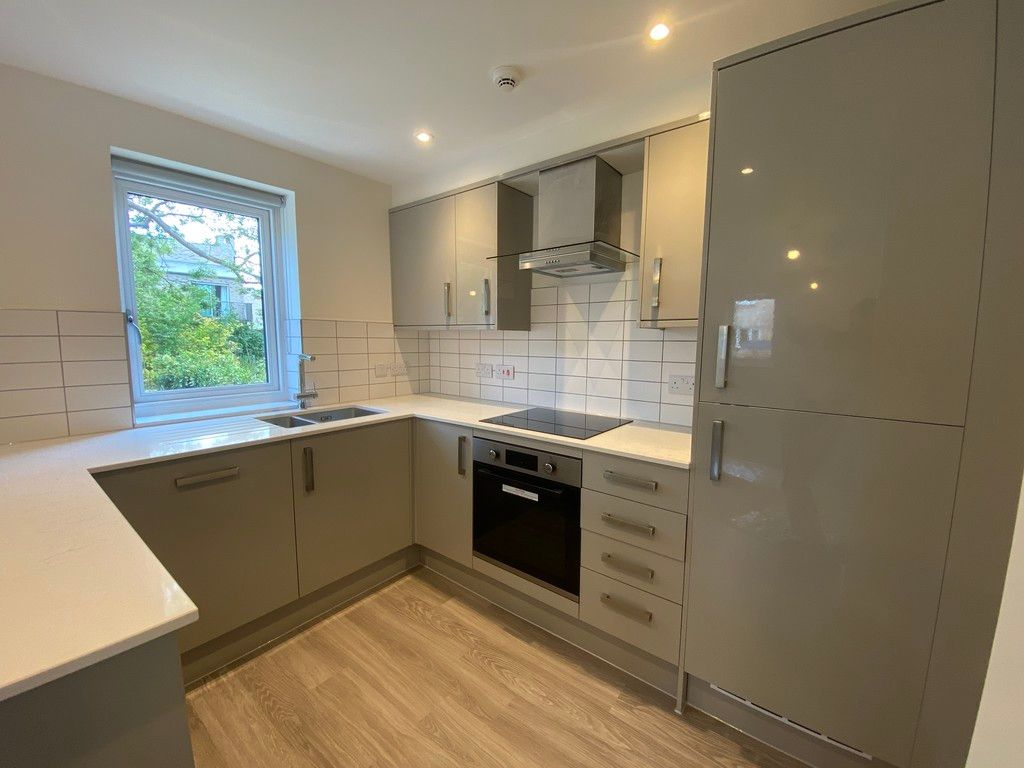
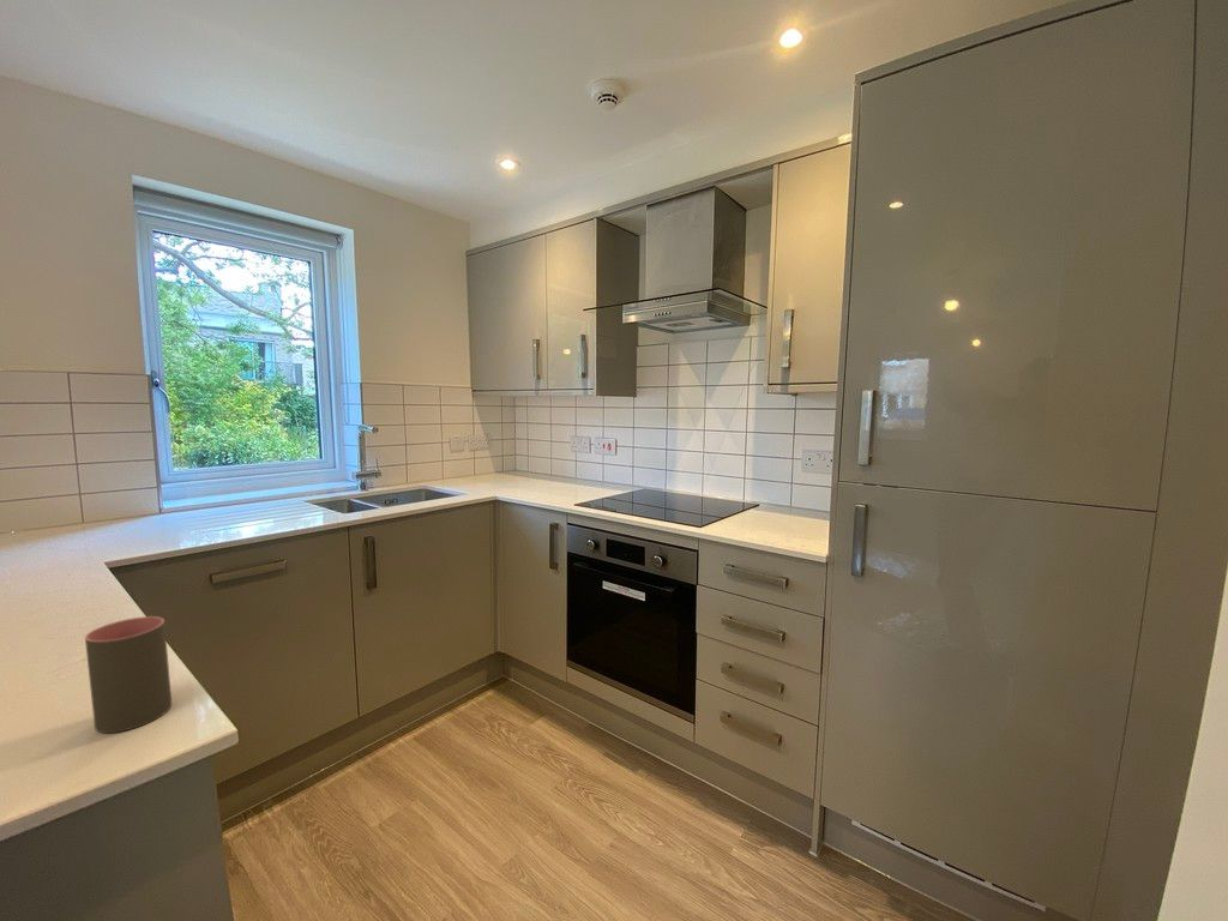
+ cup [84,615,173,734]
